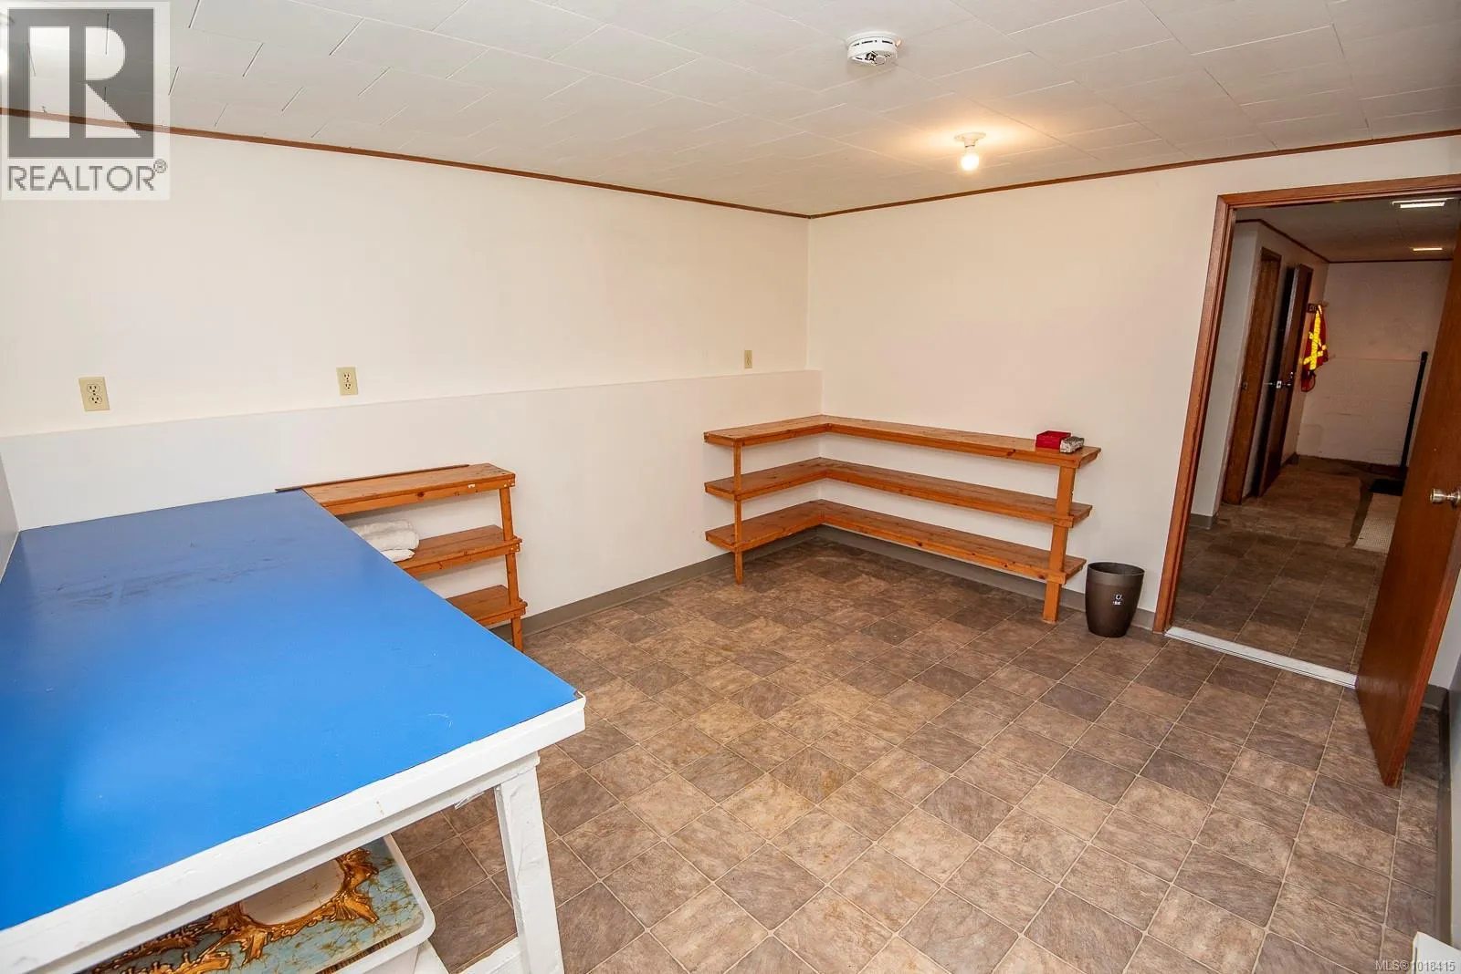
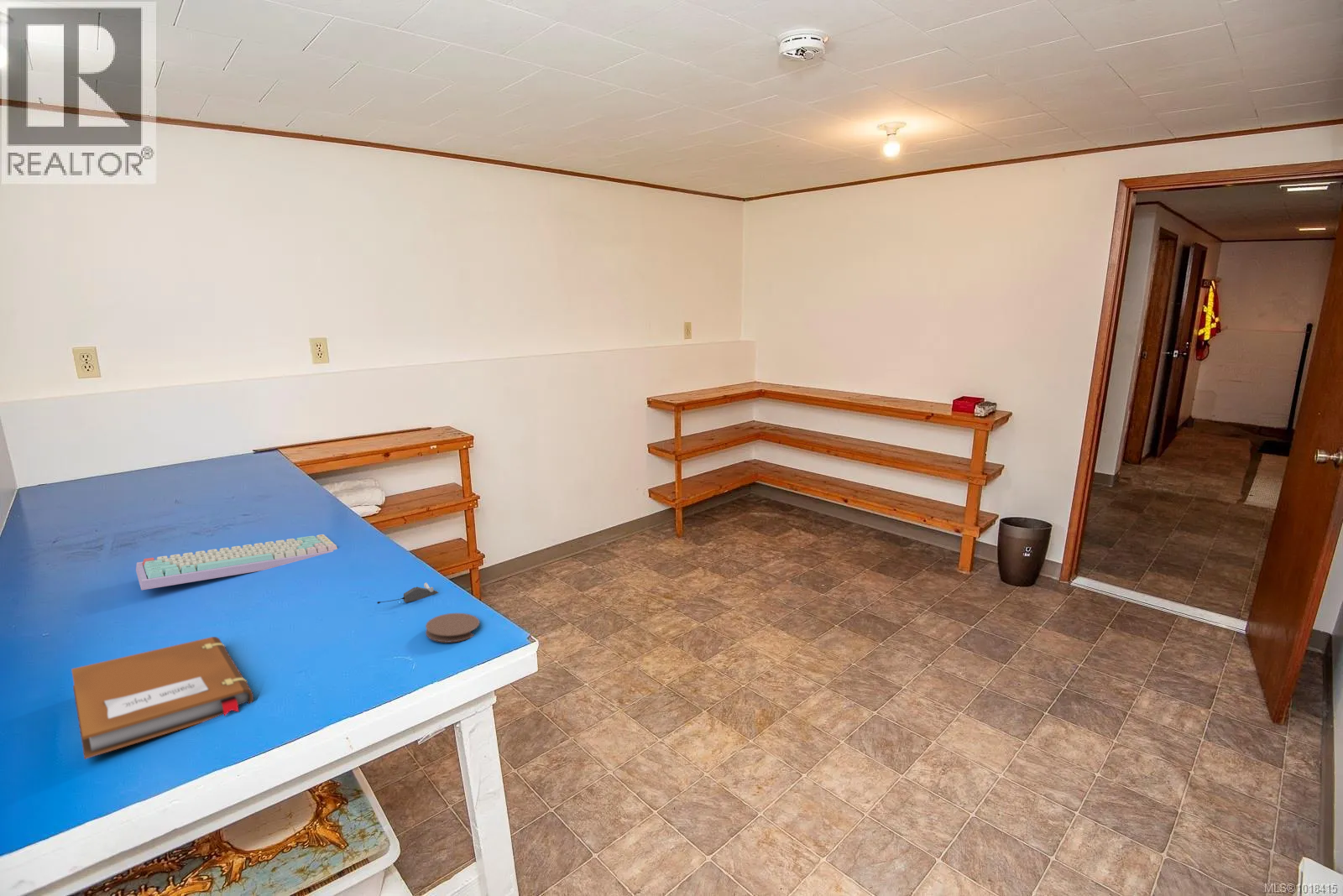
+ coaster [425,612,480,643]
+ notebook [71,636,254,760]
+ computer mouse [376,582,439,605]
+ keyboard [135,534,338,591]
